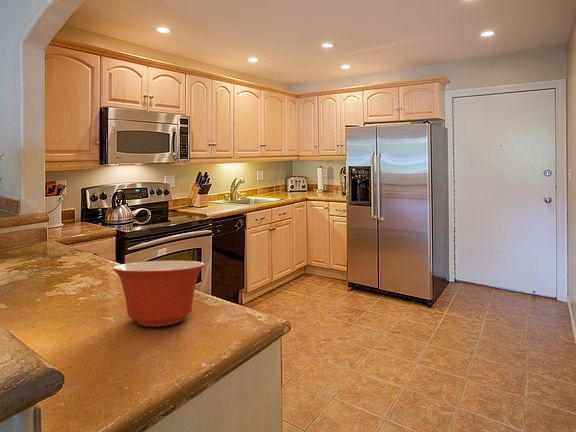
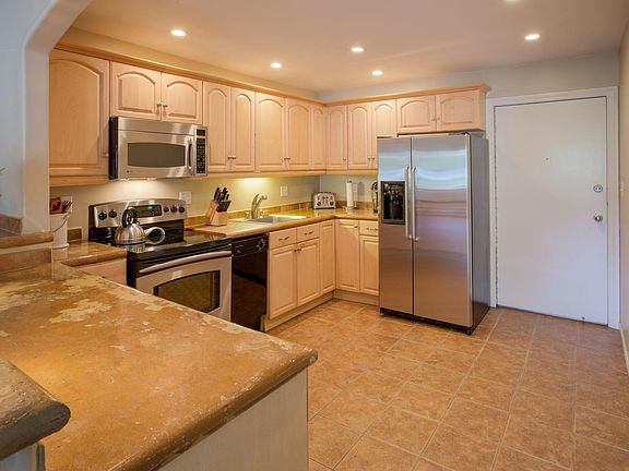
- mixing bowl [112,260,206,327]
